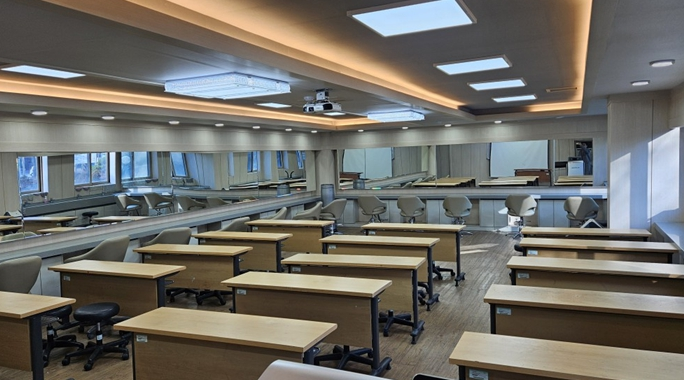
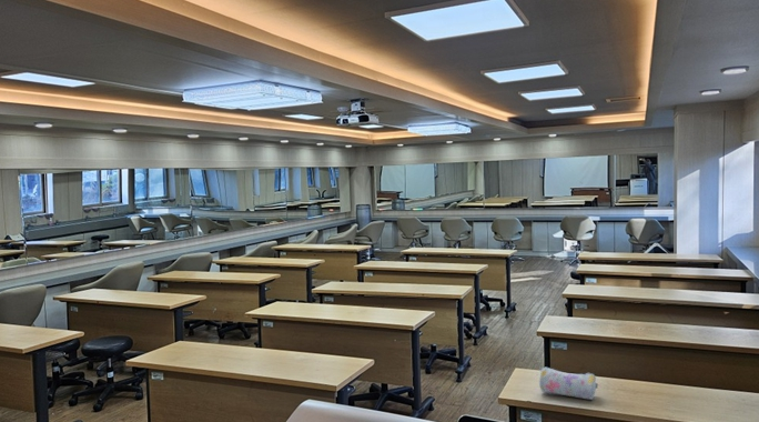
+ pencil case [538,366,598,401]
